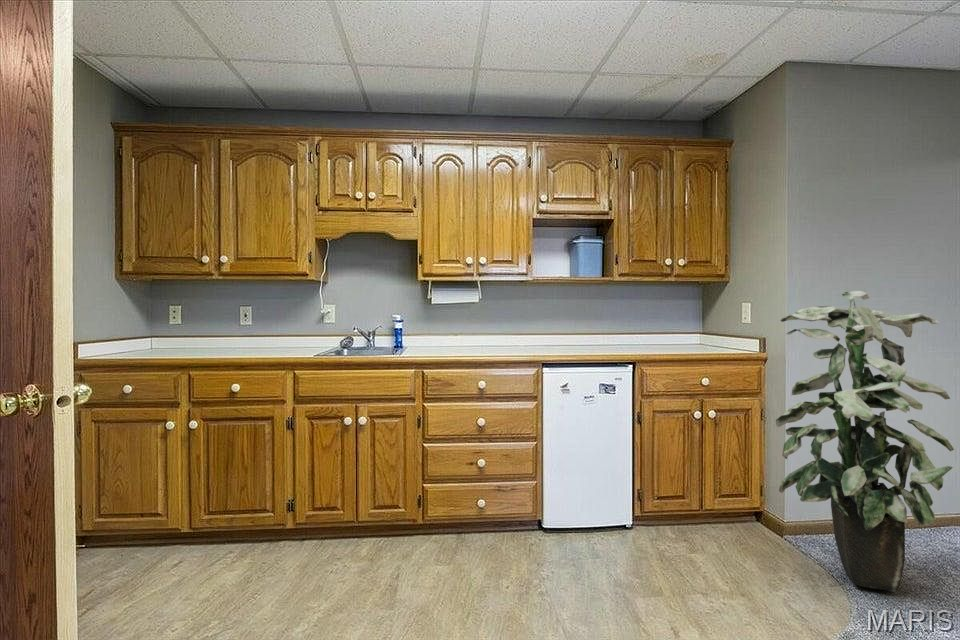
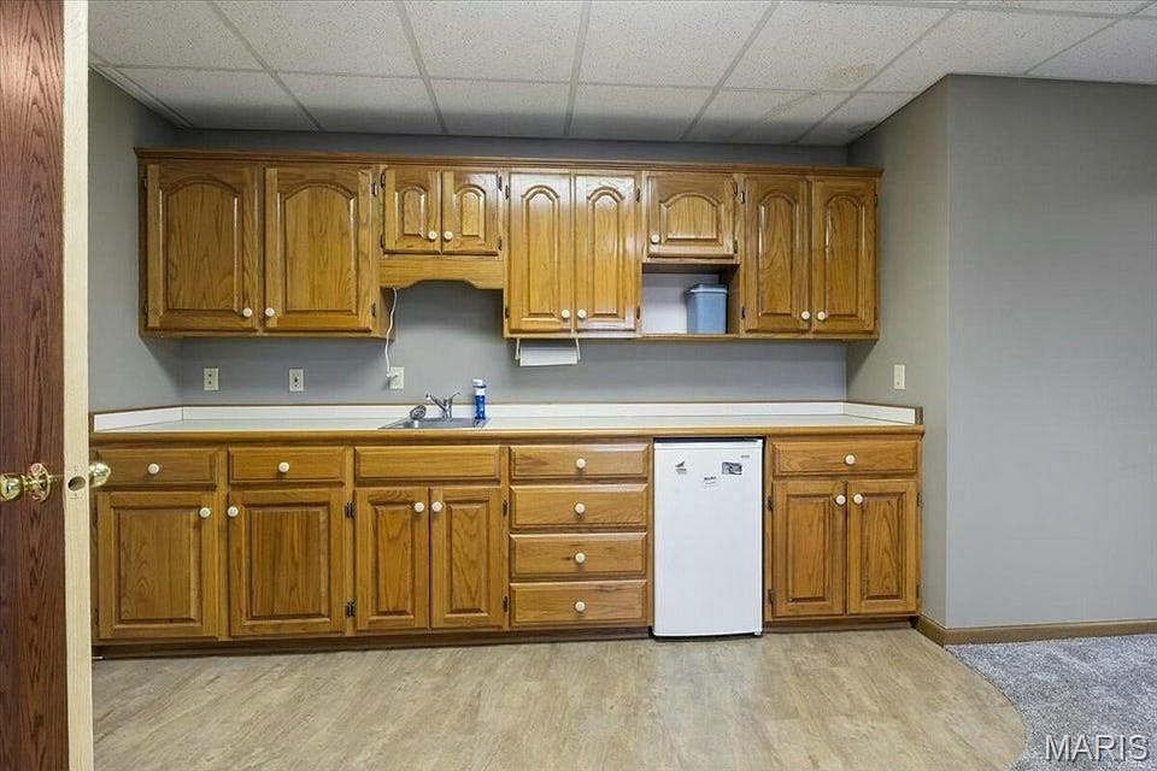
- indoor plant [775,290,955,592]
